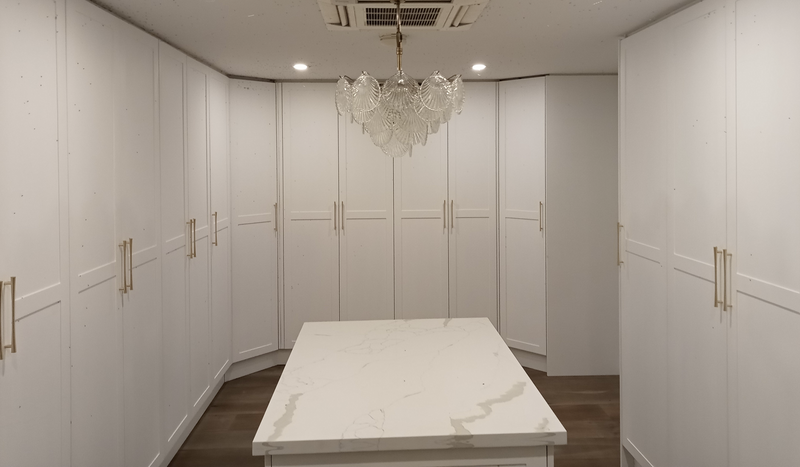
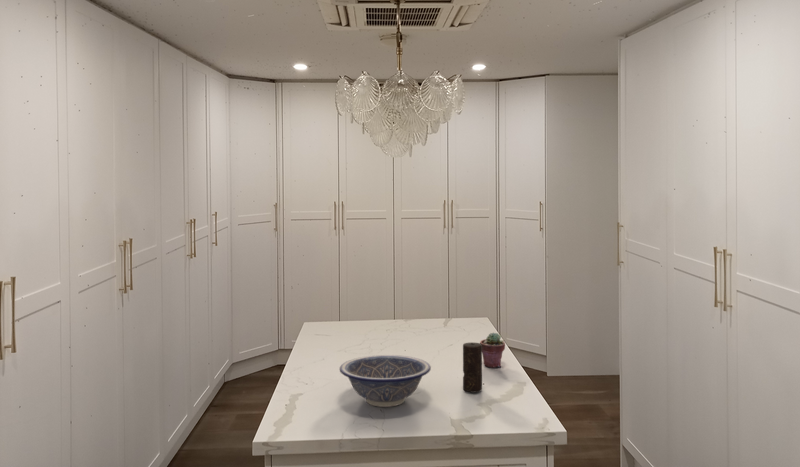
+ candle [462,341,483,394]
+ potted succulent [479,332,506,369]
+ decorative bowl [339,354,432,408]
